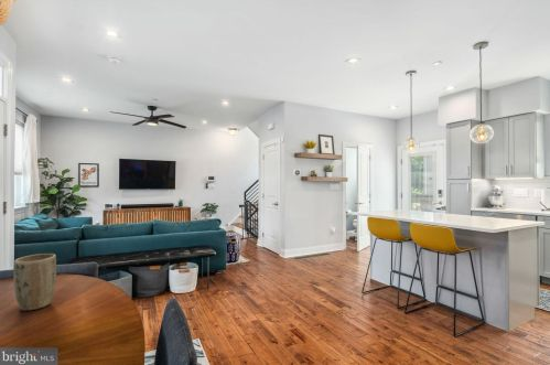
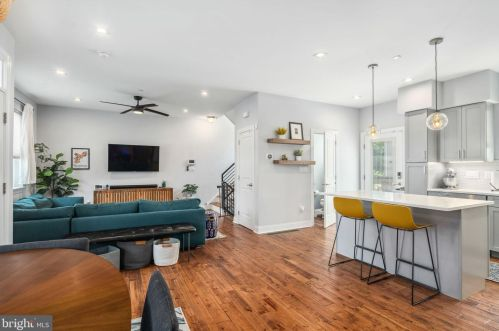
- plant pot [12,253,57,312]
